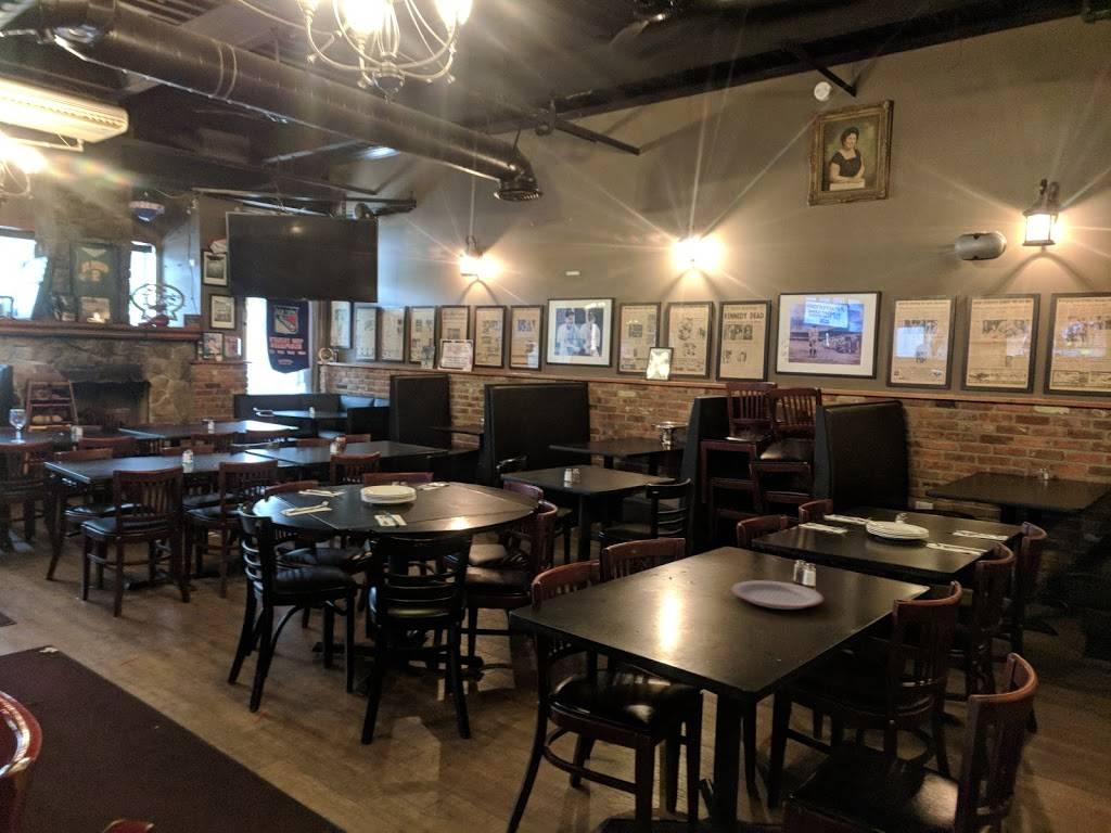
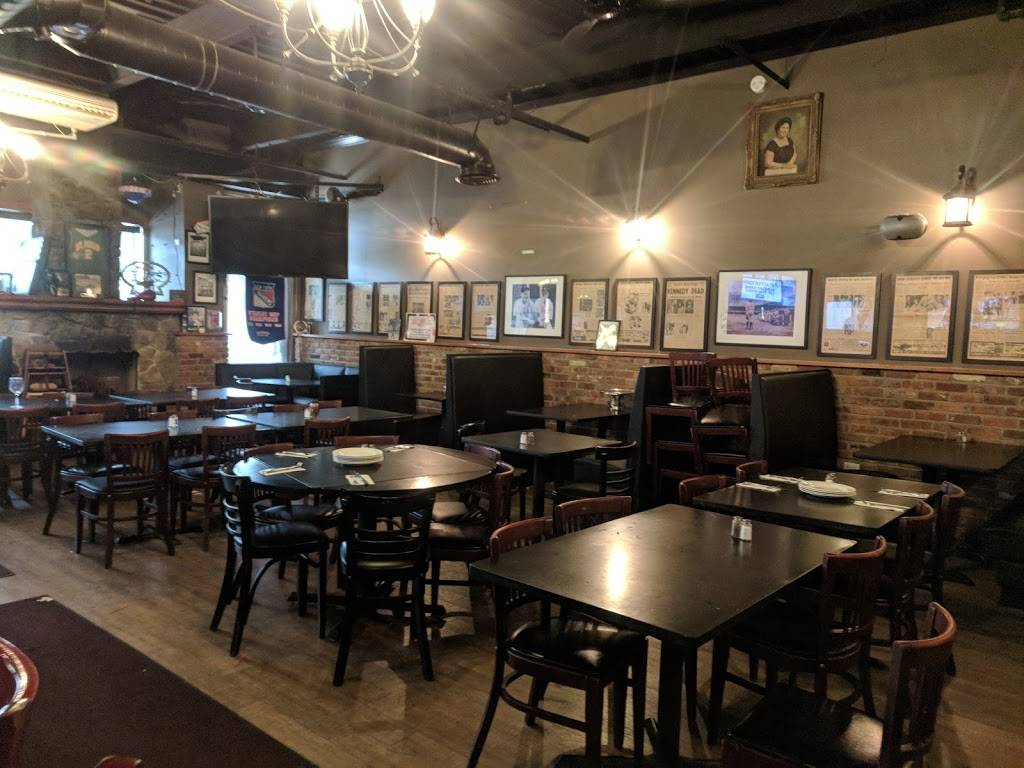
- plate [730,579,825,611]
